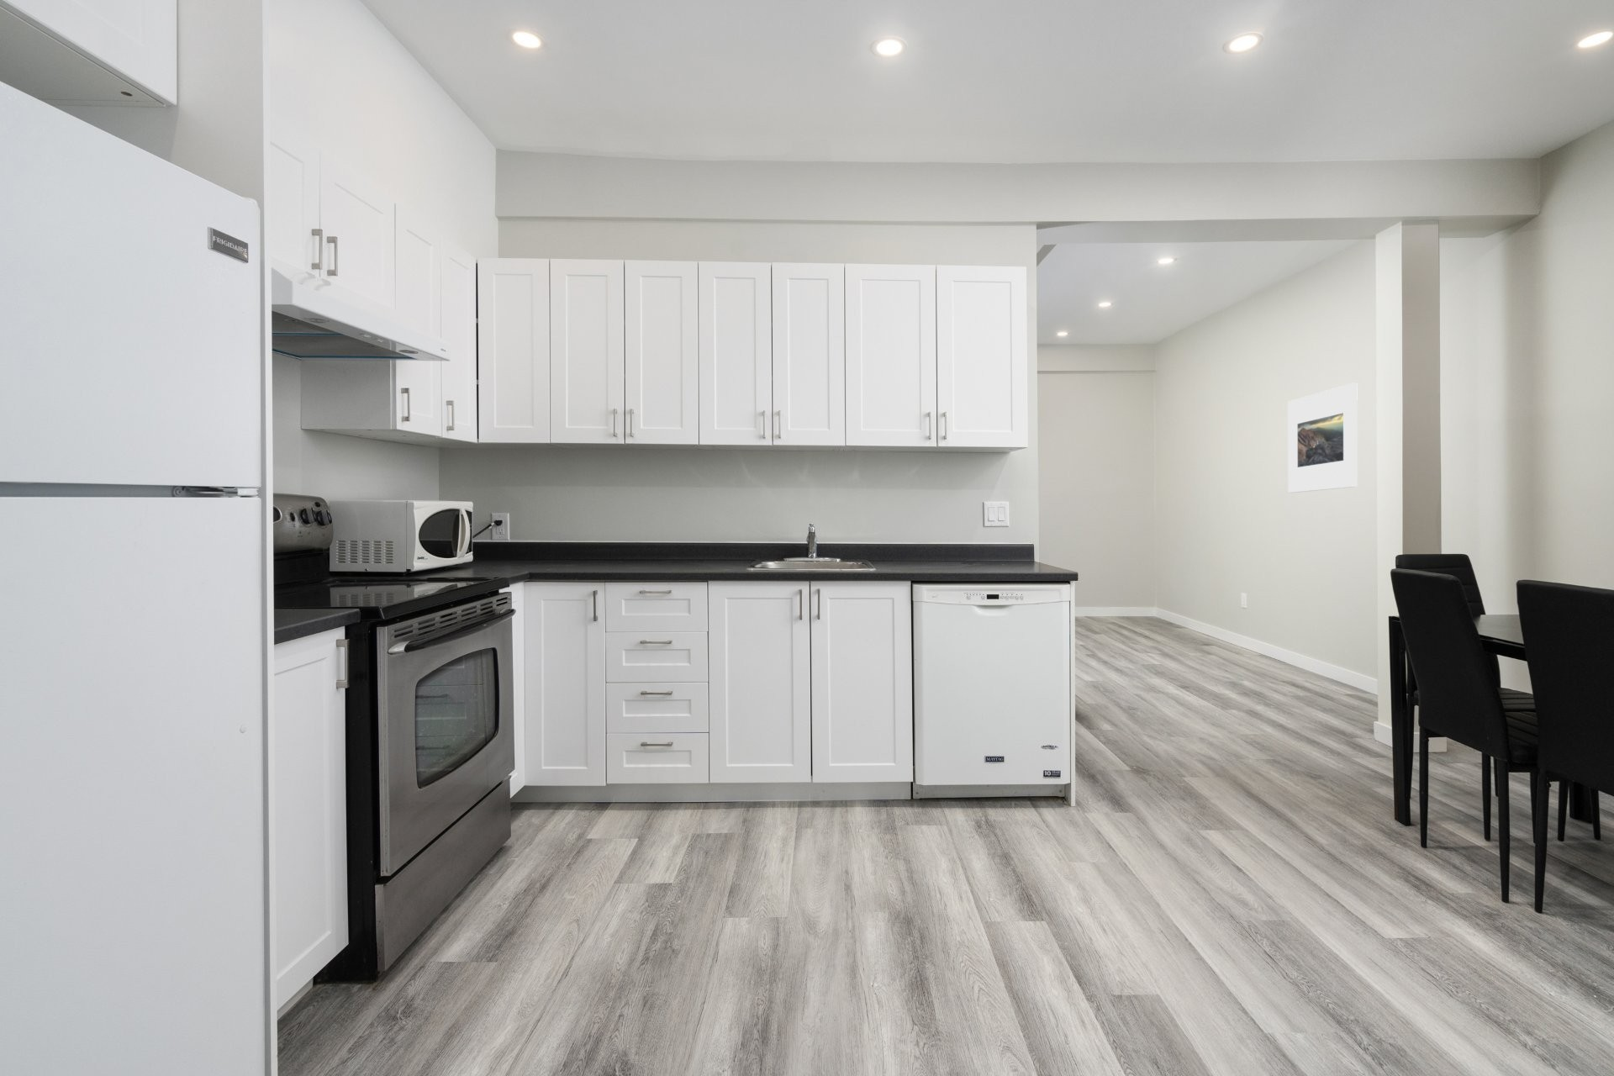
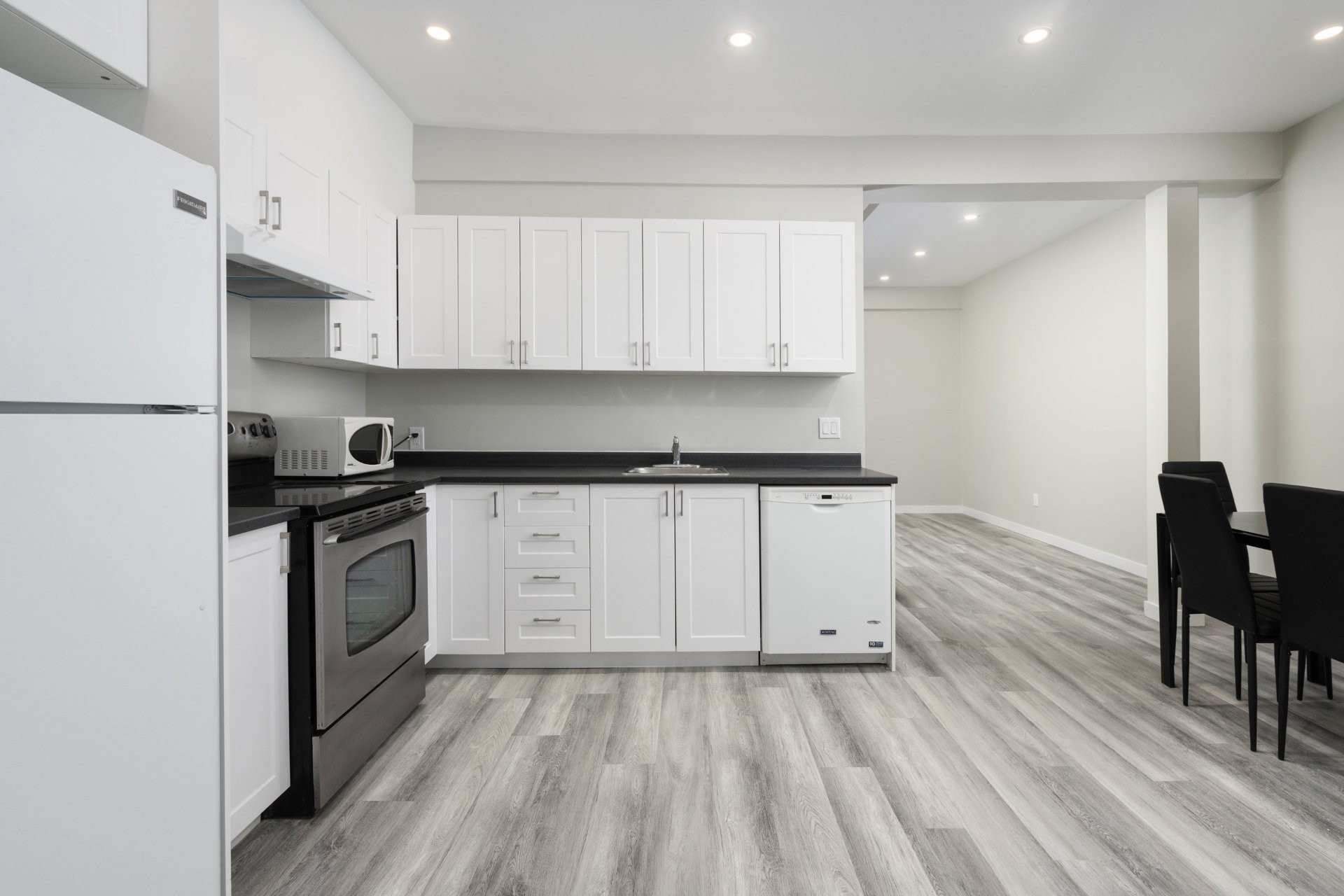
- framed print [1287,382,1358,494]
